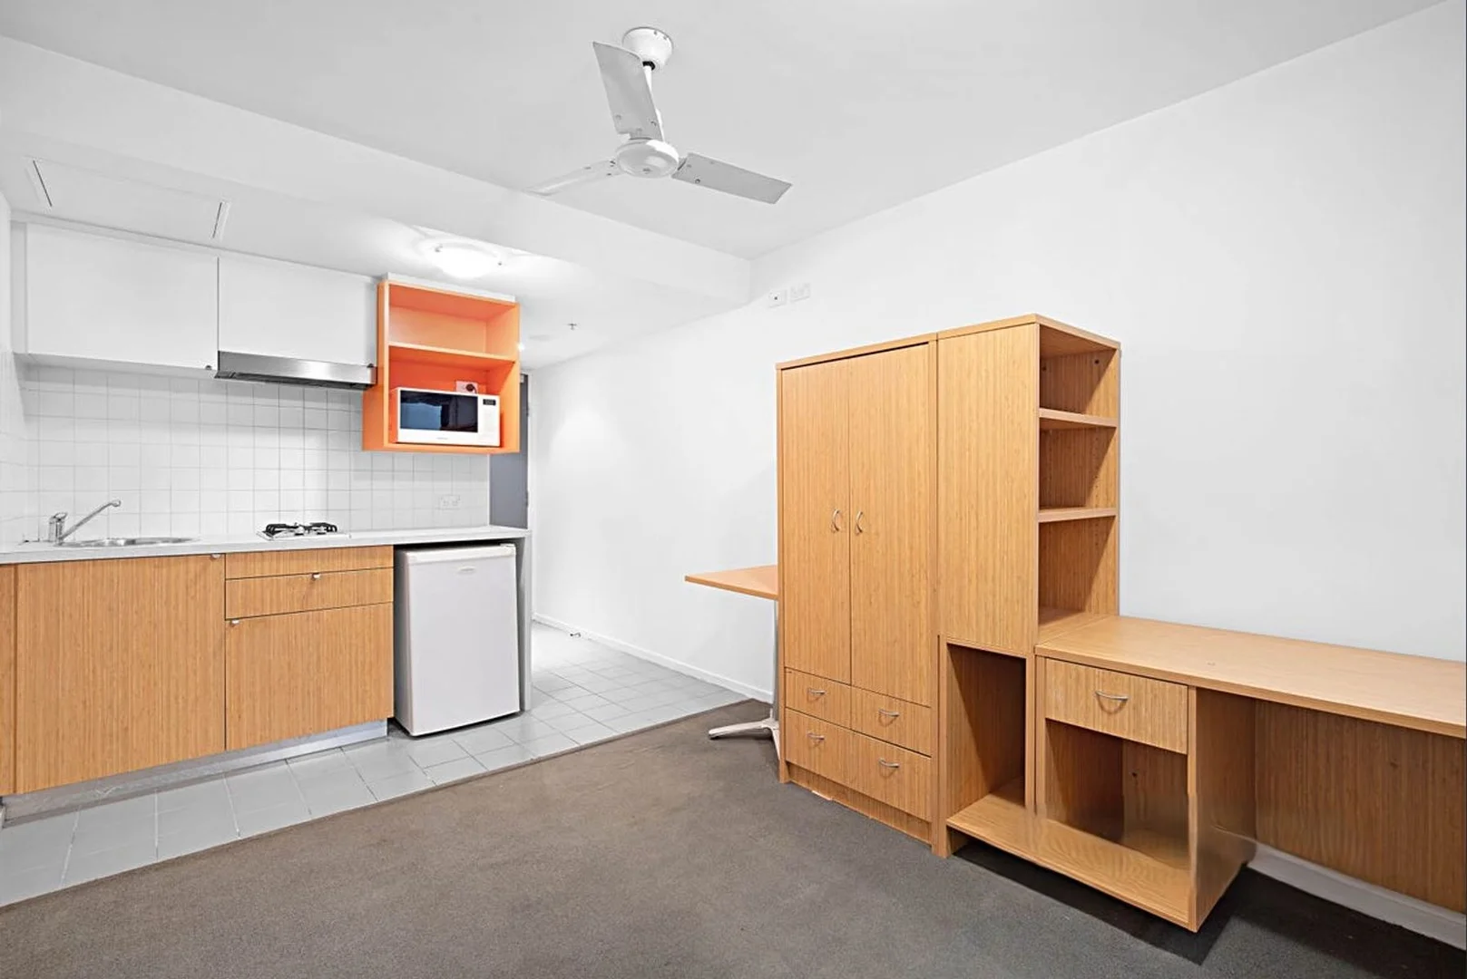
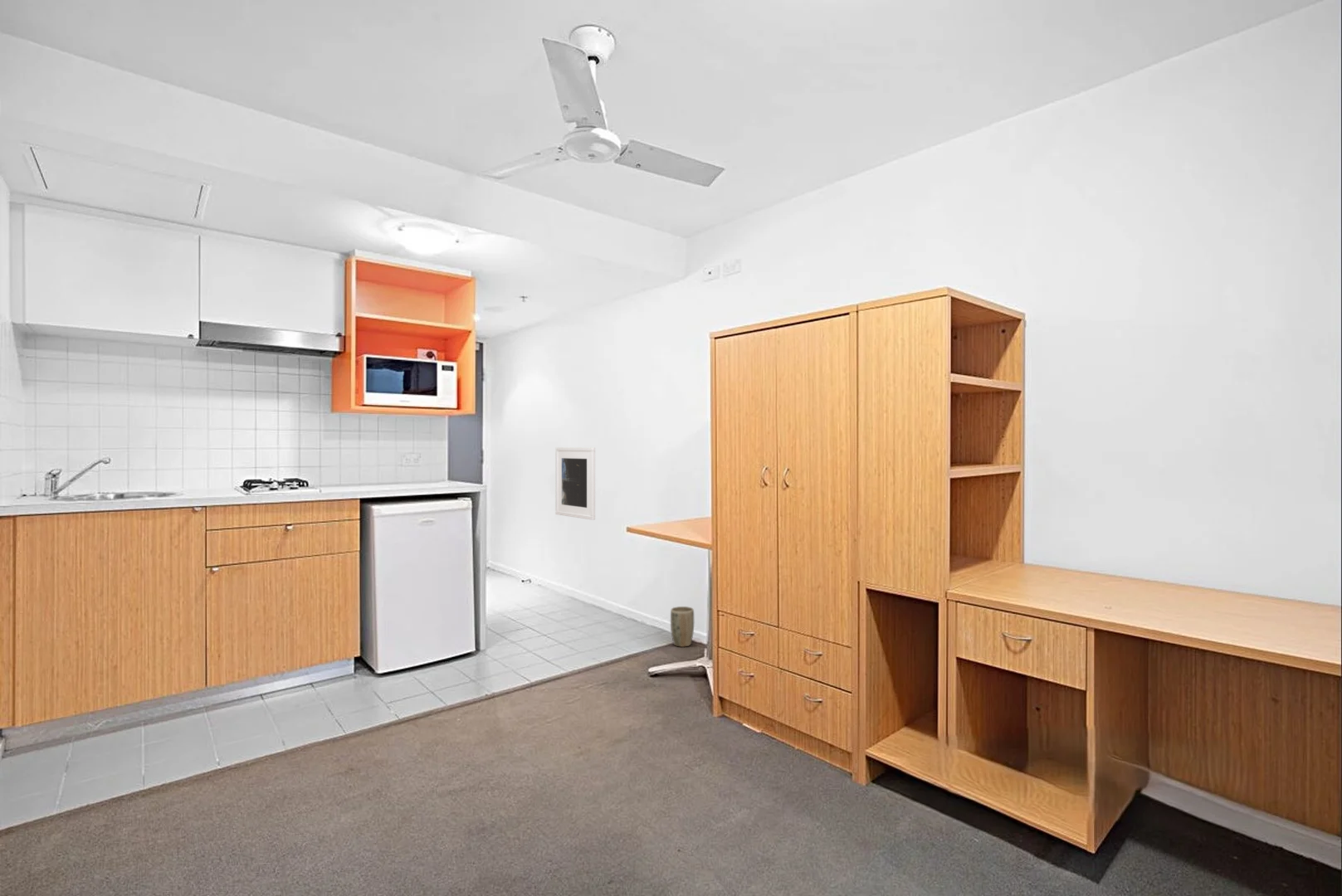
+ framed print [554,446,596,521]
+ plant pot [670,606,695,648]
